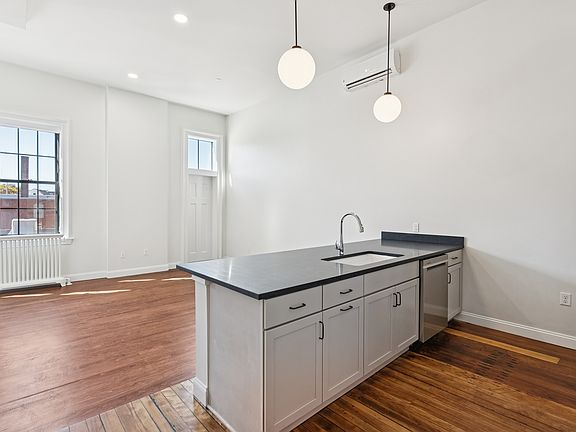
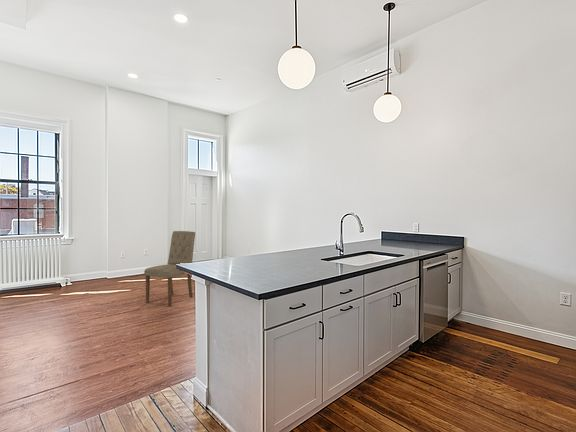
+ dining chair [143,230,196,307]
